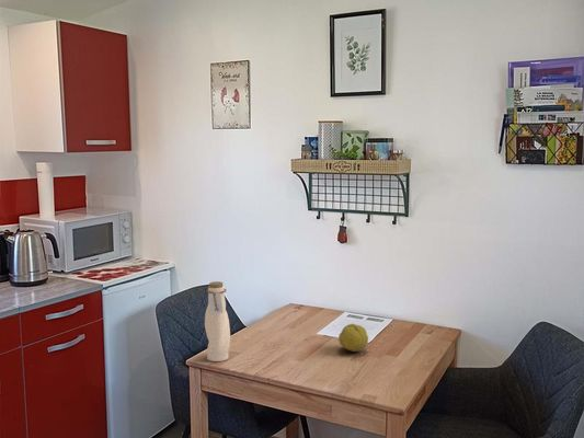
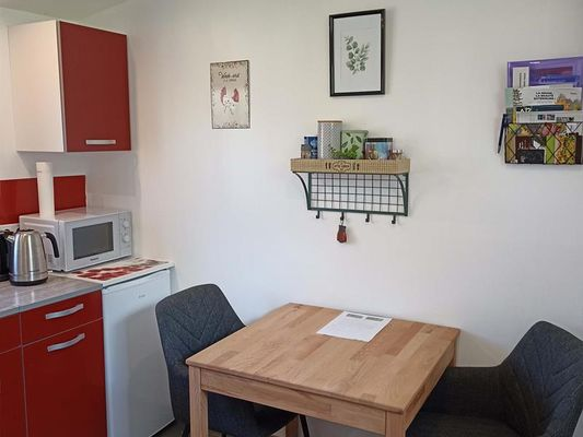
- water bottle [204,280,231,362]
- fruit [337,323,369,353]
